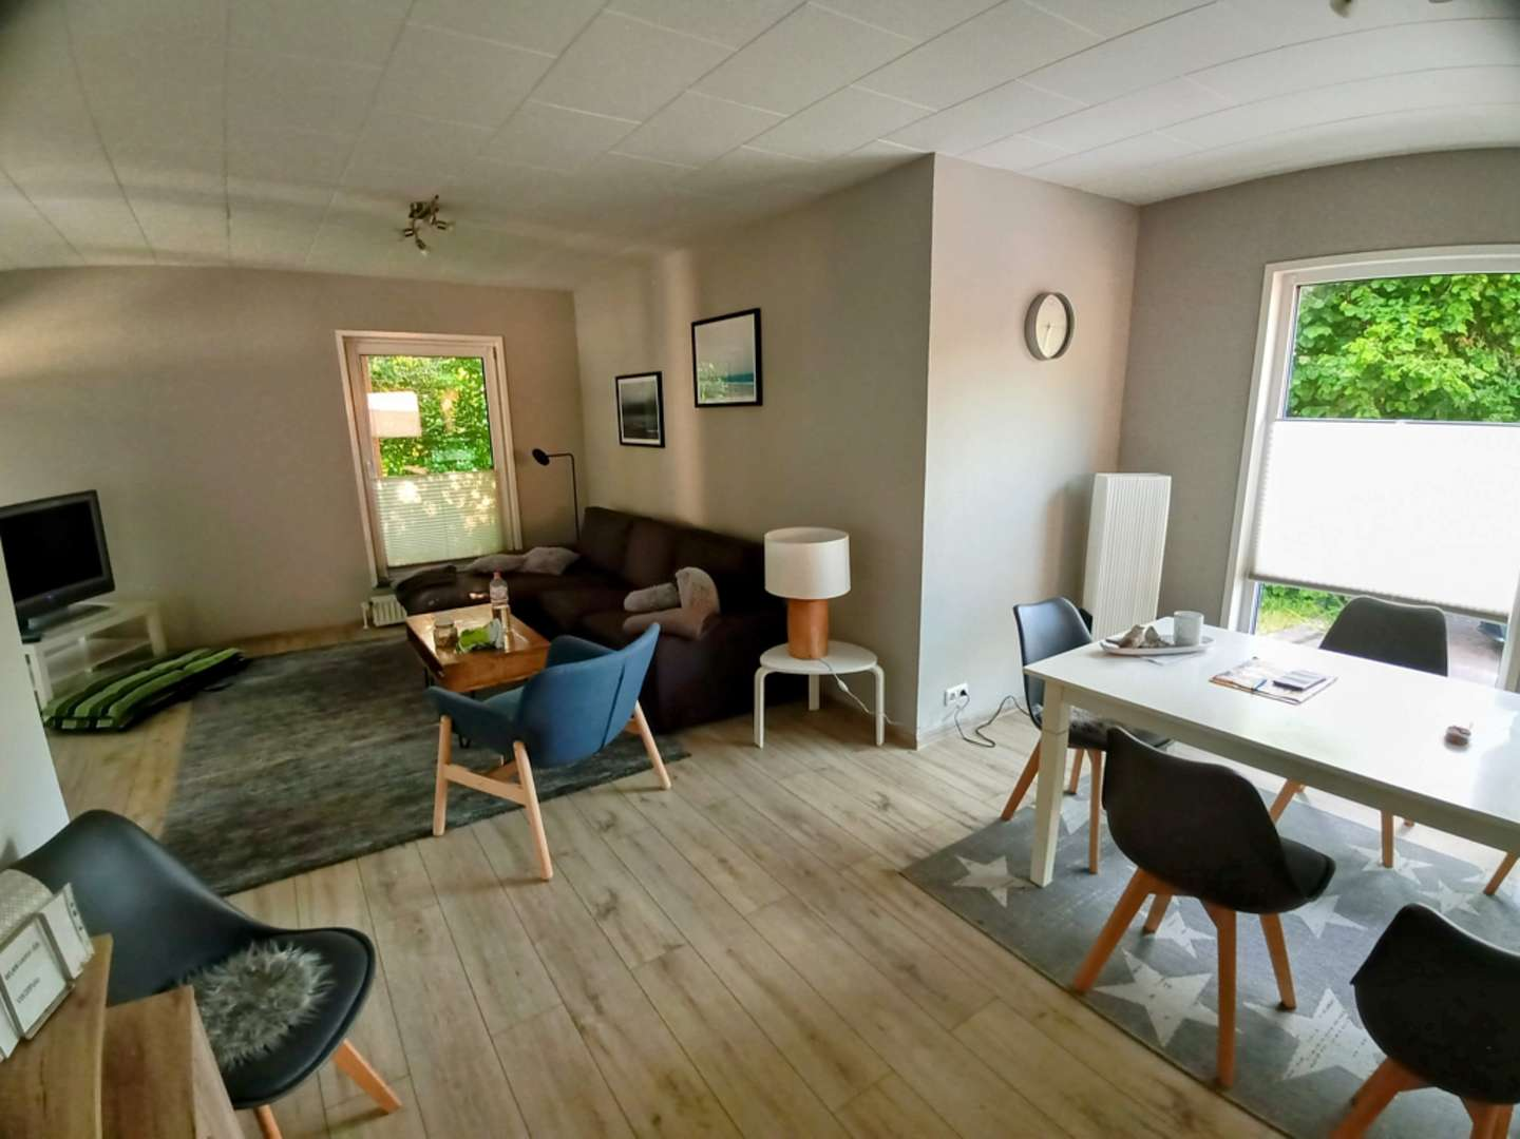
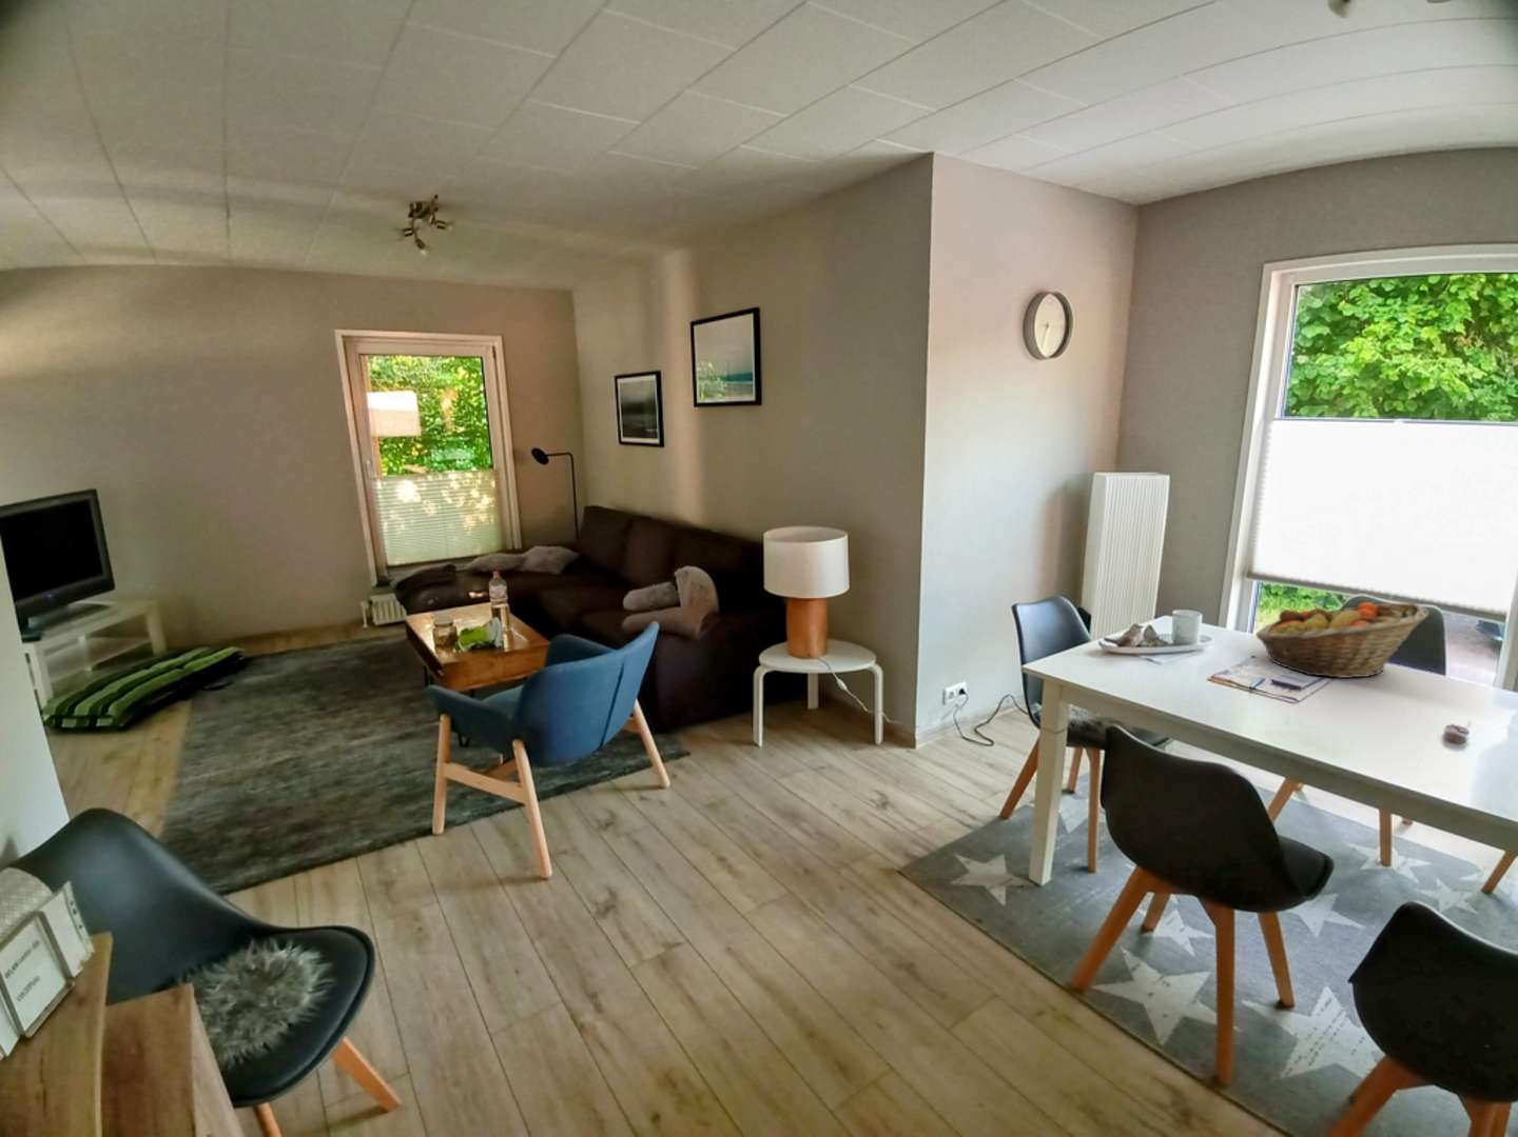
+ fruit basket [1255,601,1430,680]
